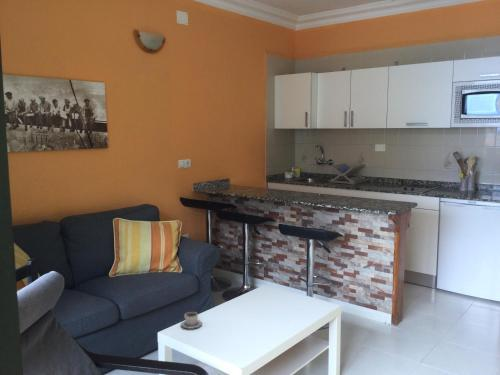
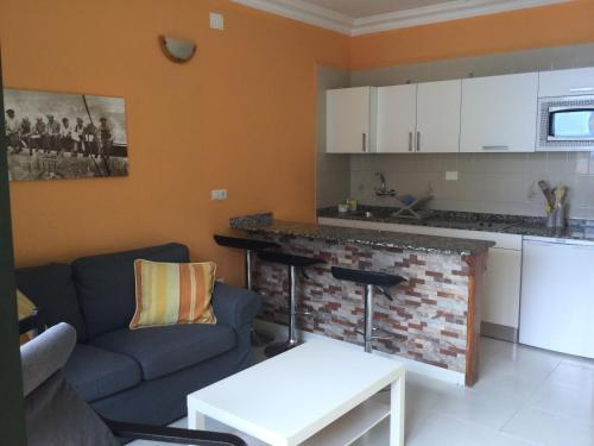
- cup [180,311,203,330]
